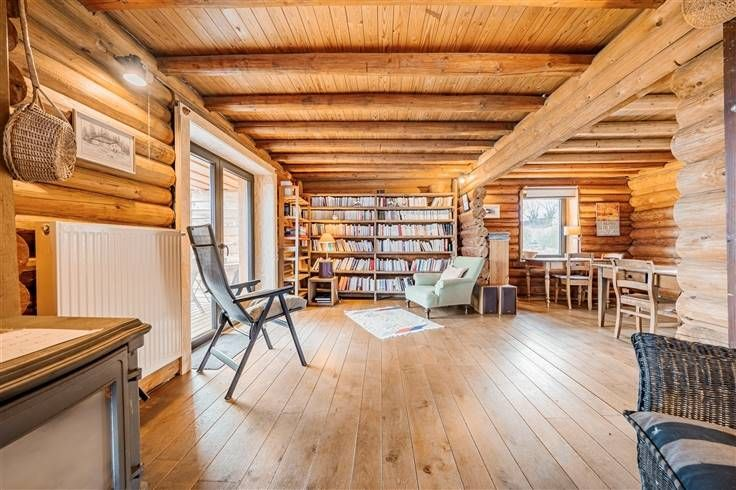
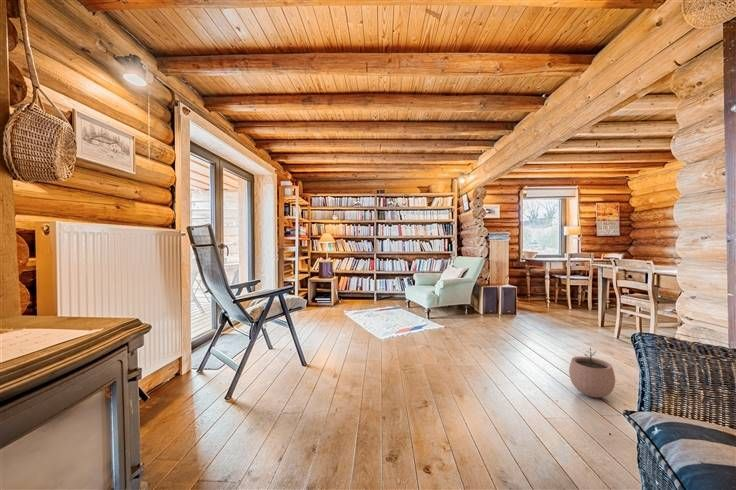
+ plant pot [568,346,616,399]
